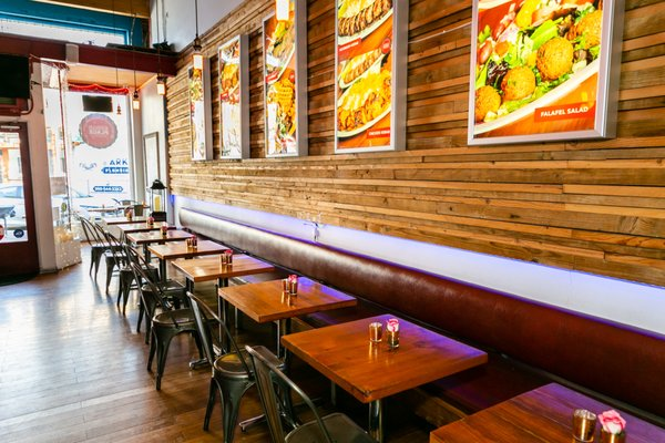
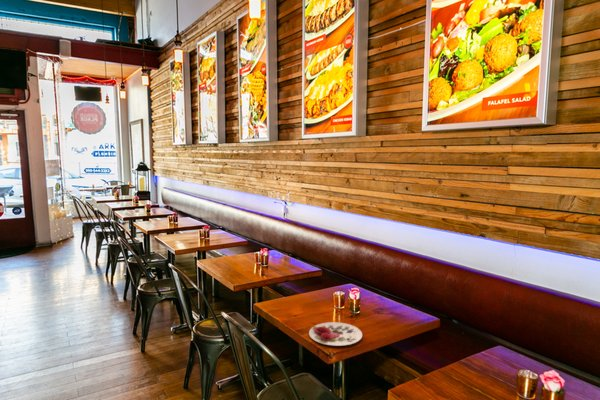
+ plate [308,321,363,347]
